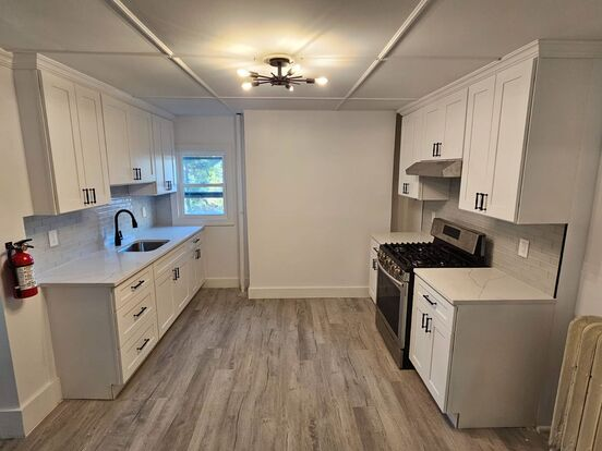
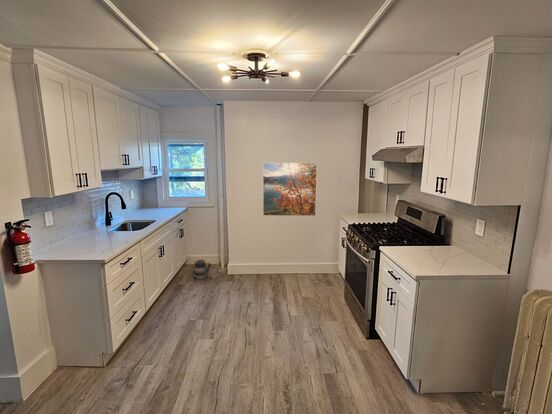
+ ceramic jug [192,258,212,280]
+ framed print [262,162,318,217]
